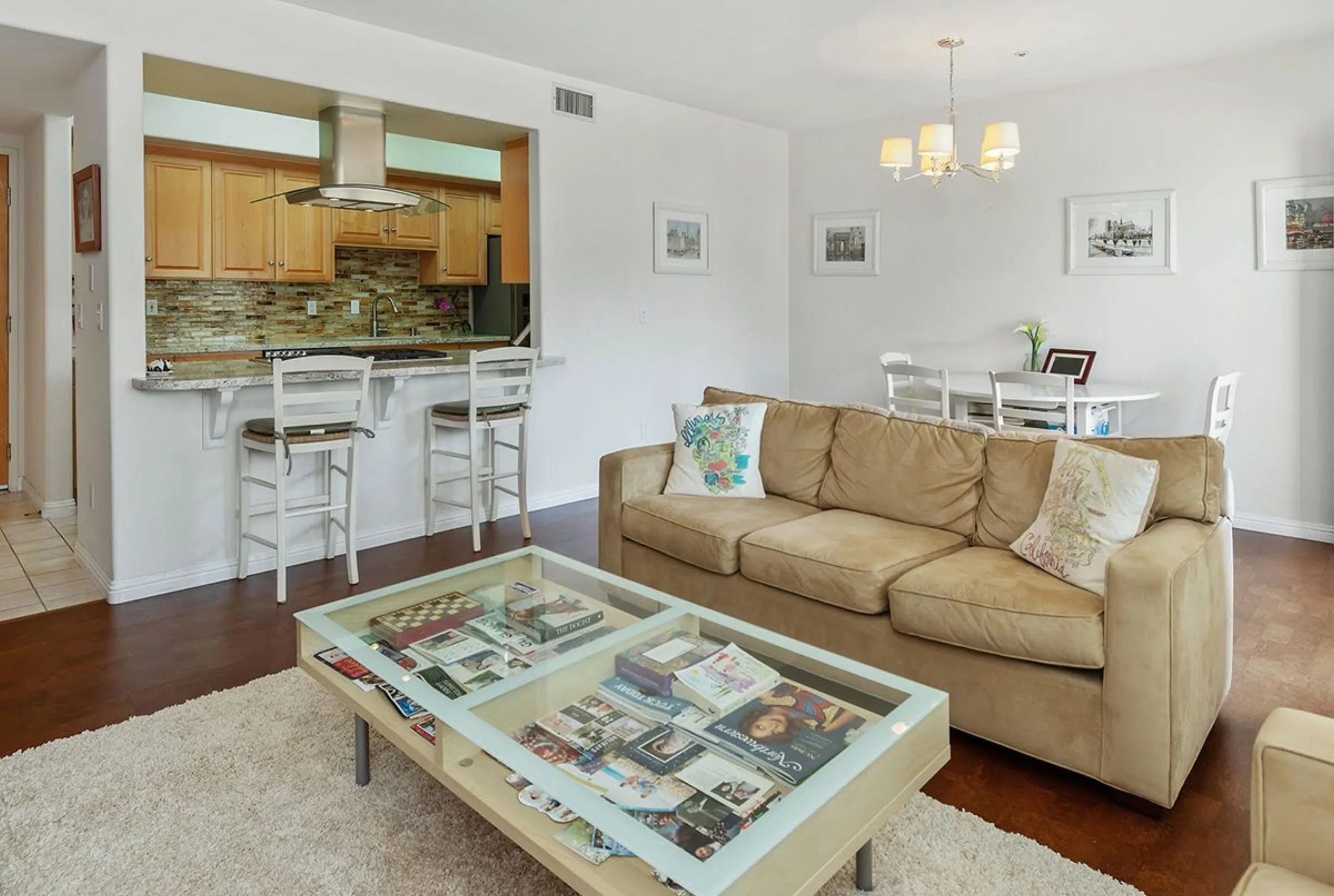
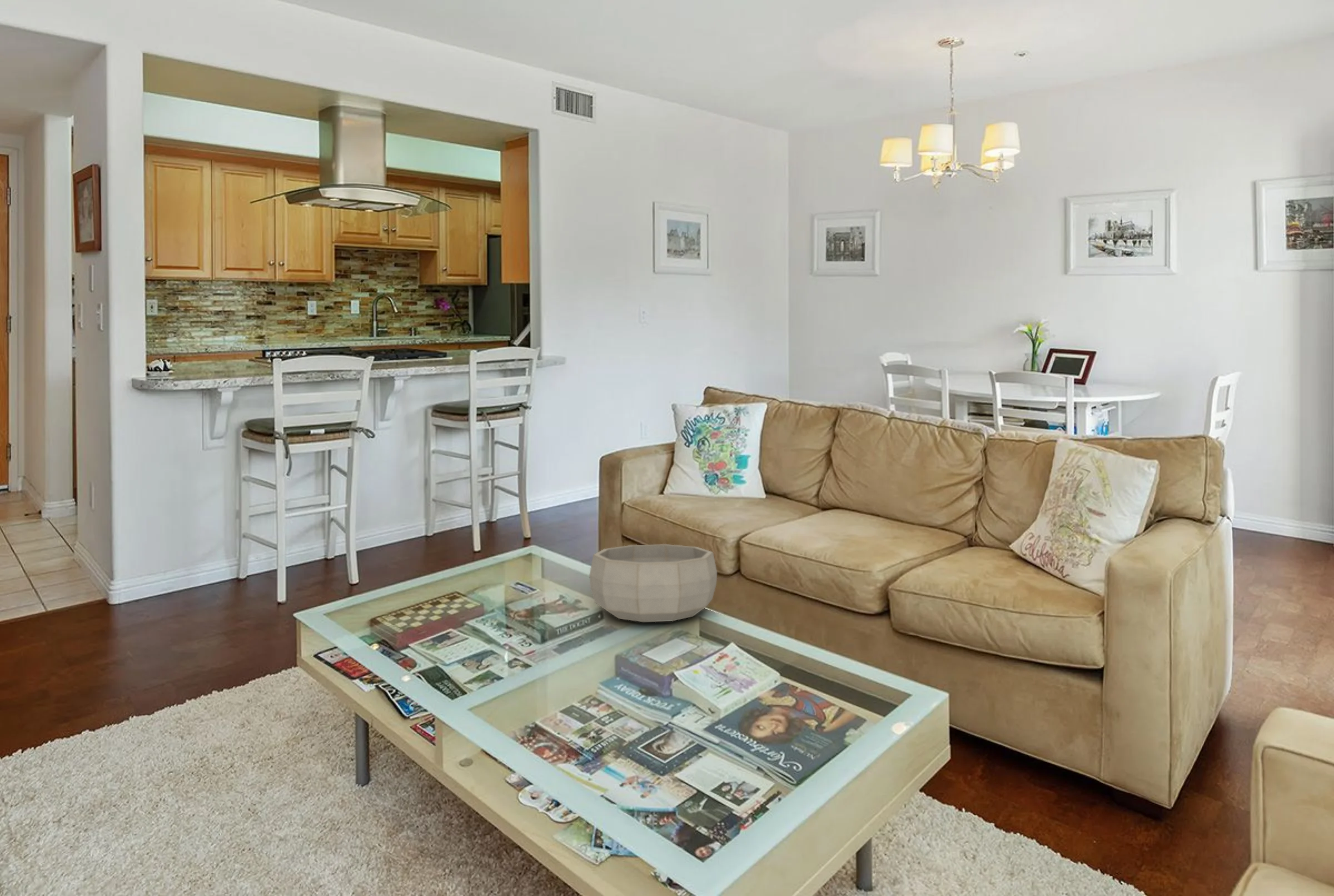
+ decorative bowl [589,544,718,623]
